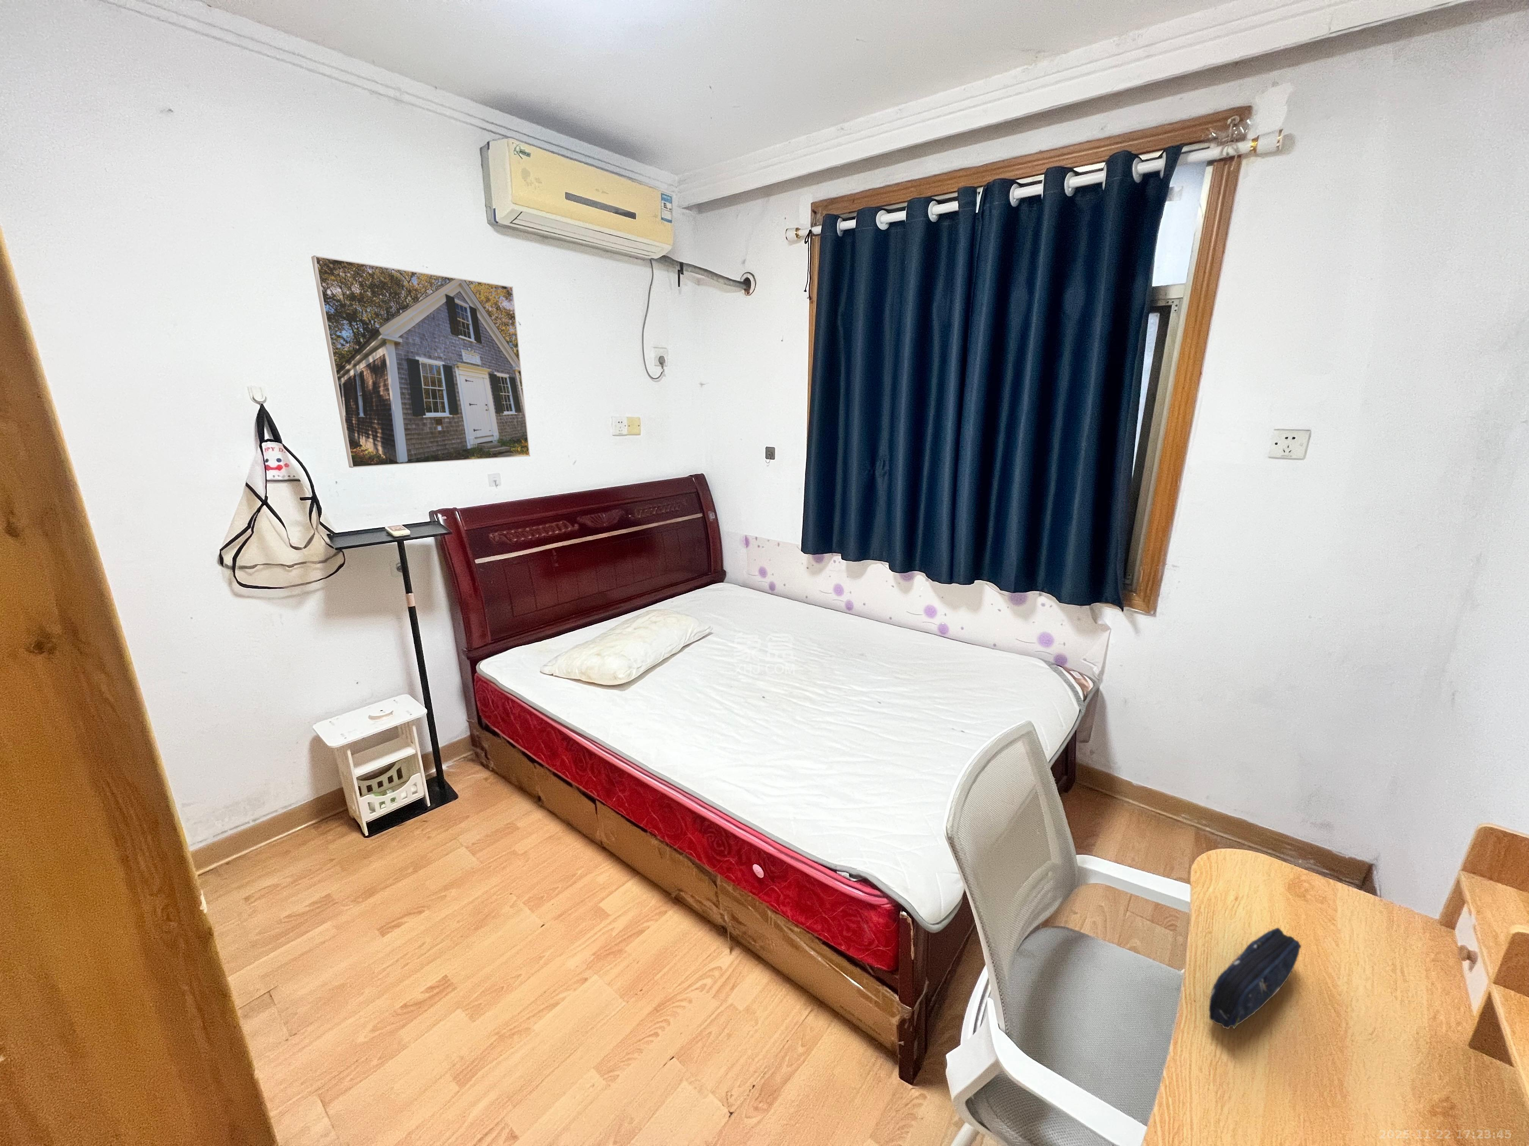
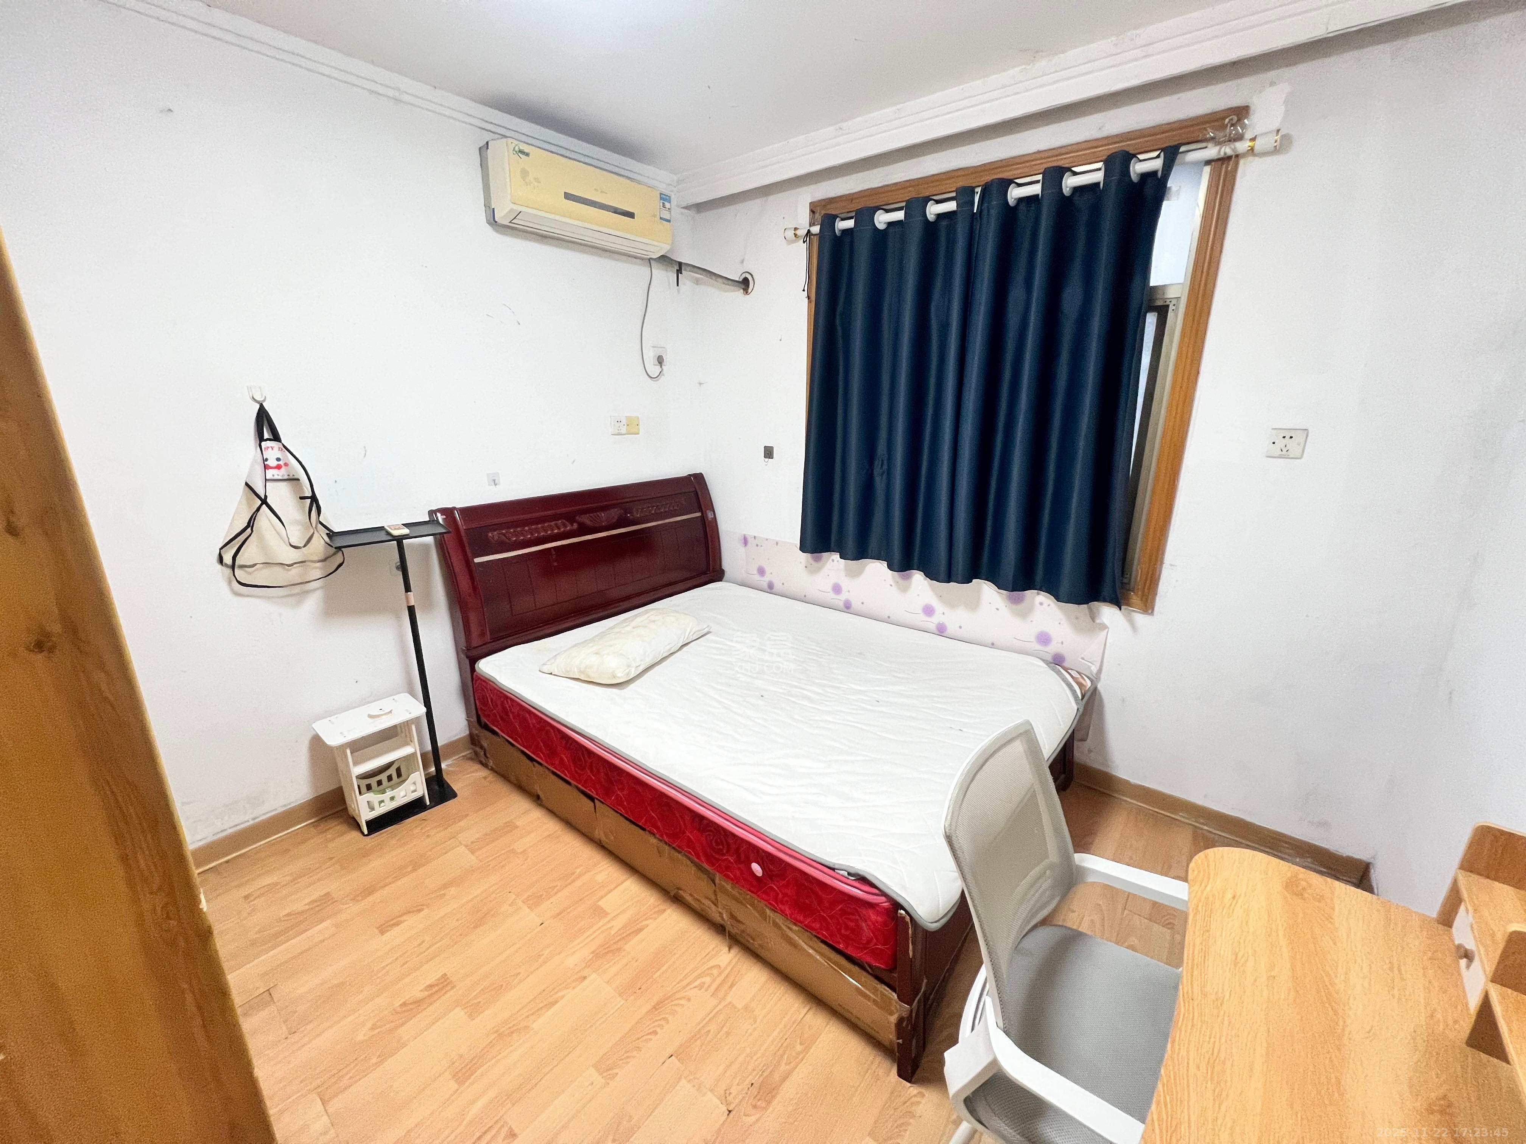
- pencil case [1209,927,1301,1029]
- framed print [311,255,531,468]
